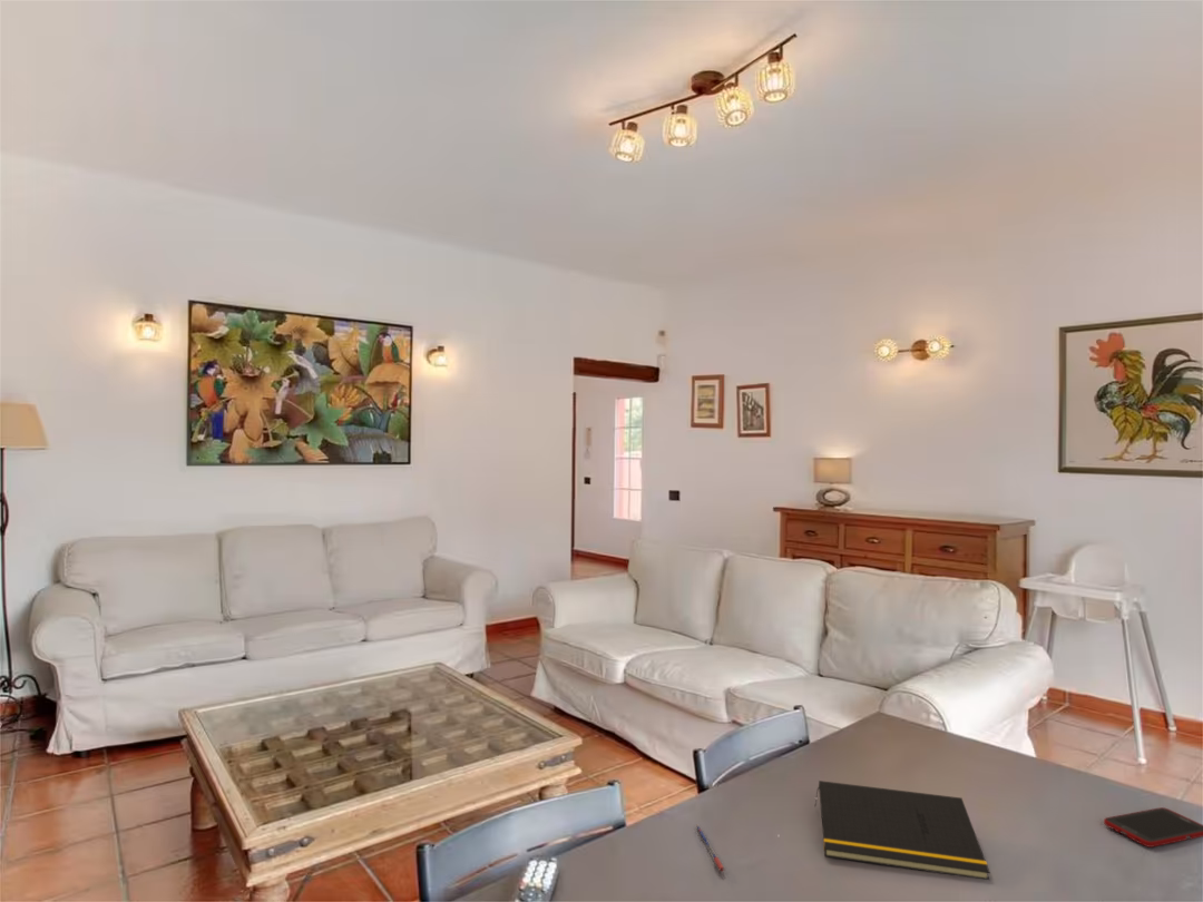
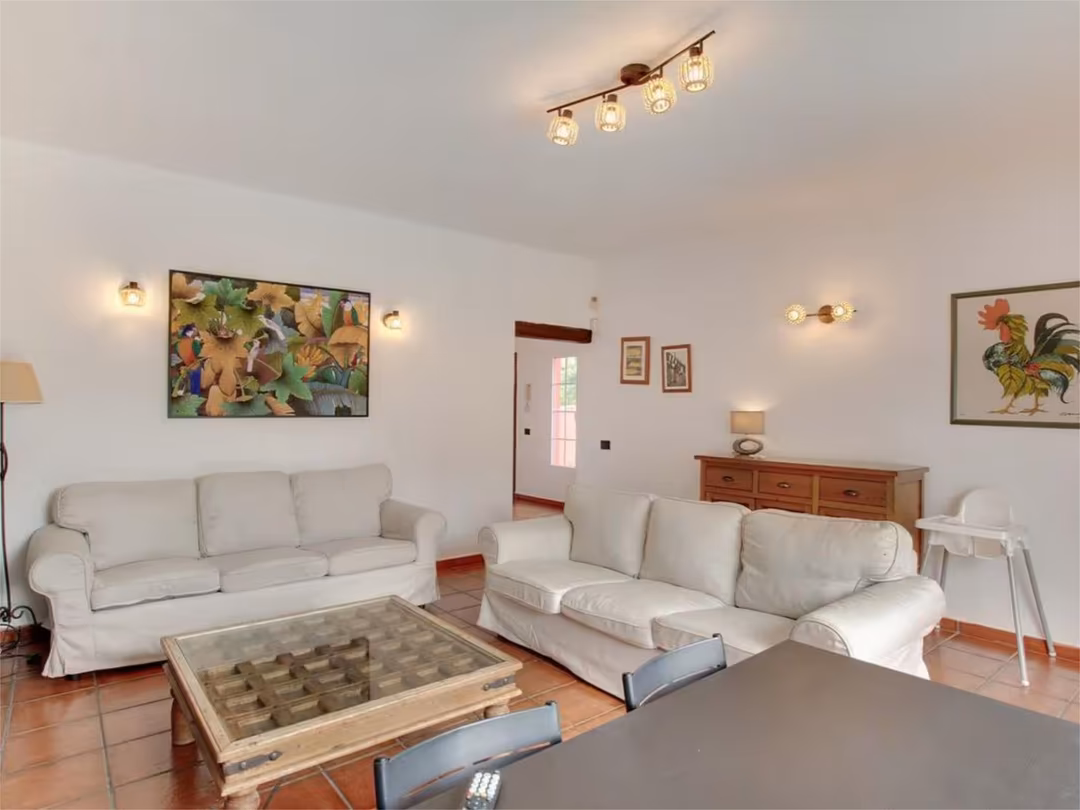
- cell phone [1103,806,1203,849]
- notepad [813,780,990,881]
- pen [693,824,726,873]
